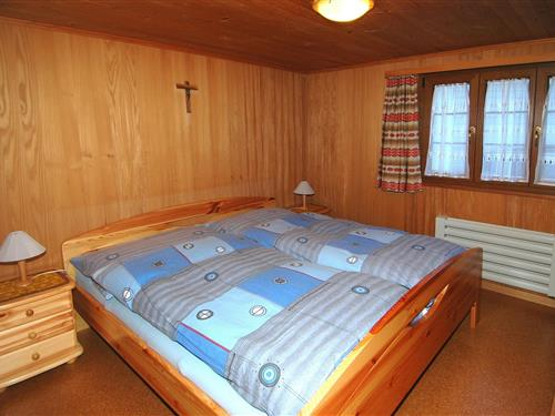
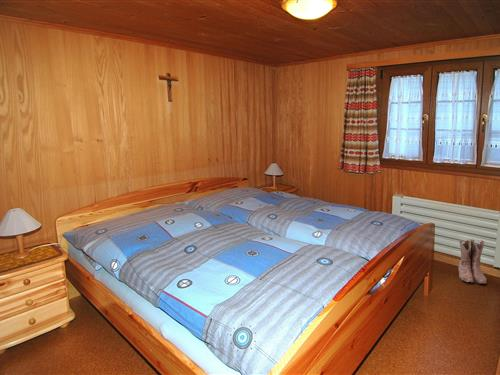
+ boots [457,238,488,285]
